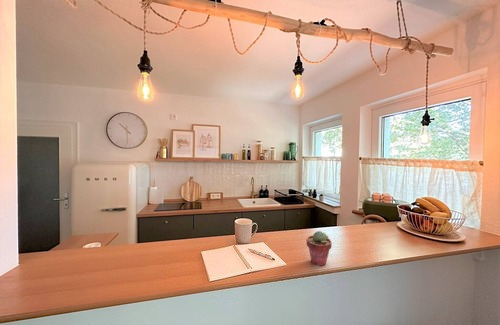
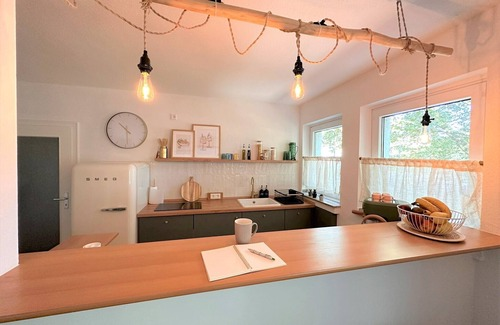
- potted succulent [305,230,333,267]
